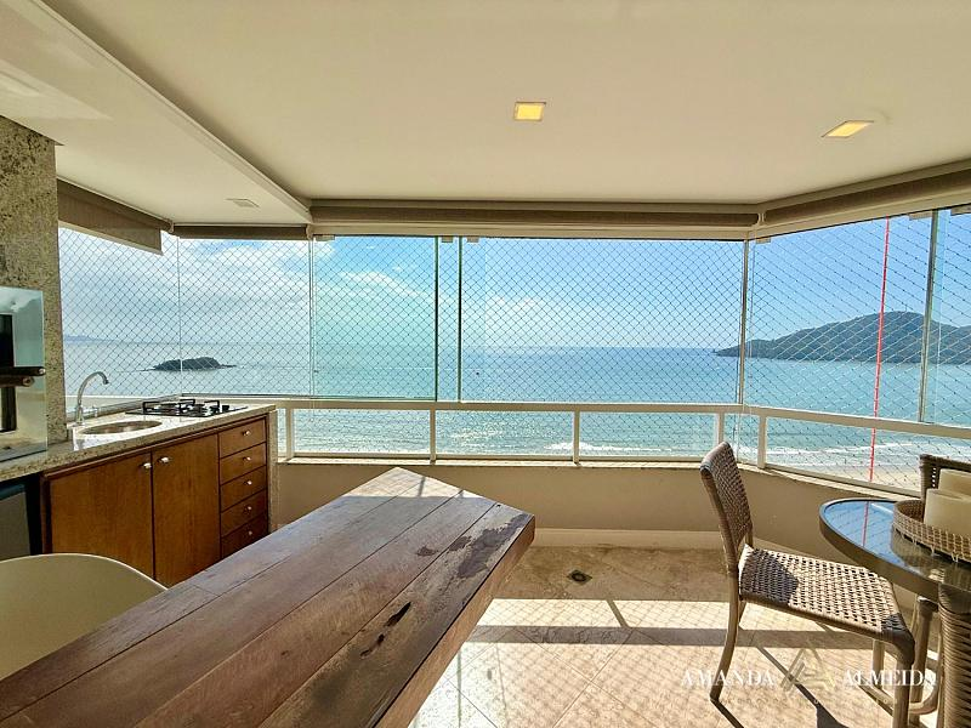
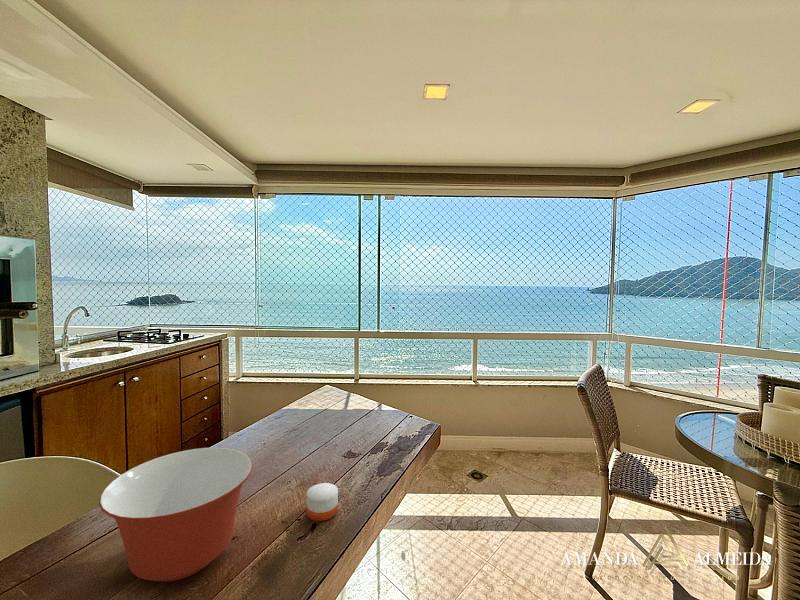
+ mixing bowl [98,447,254,583]
+ candle [306,478,339,522]
